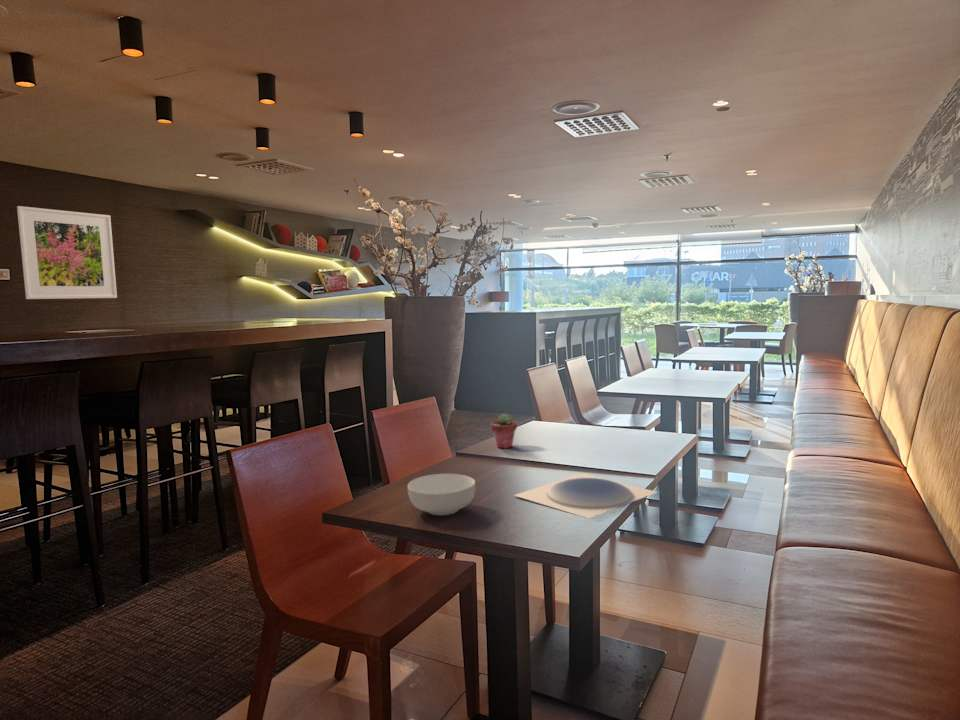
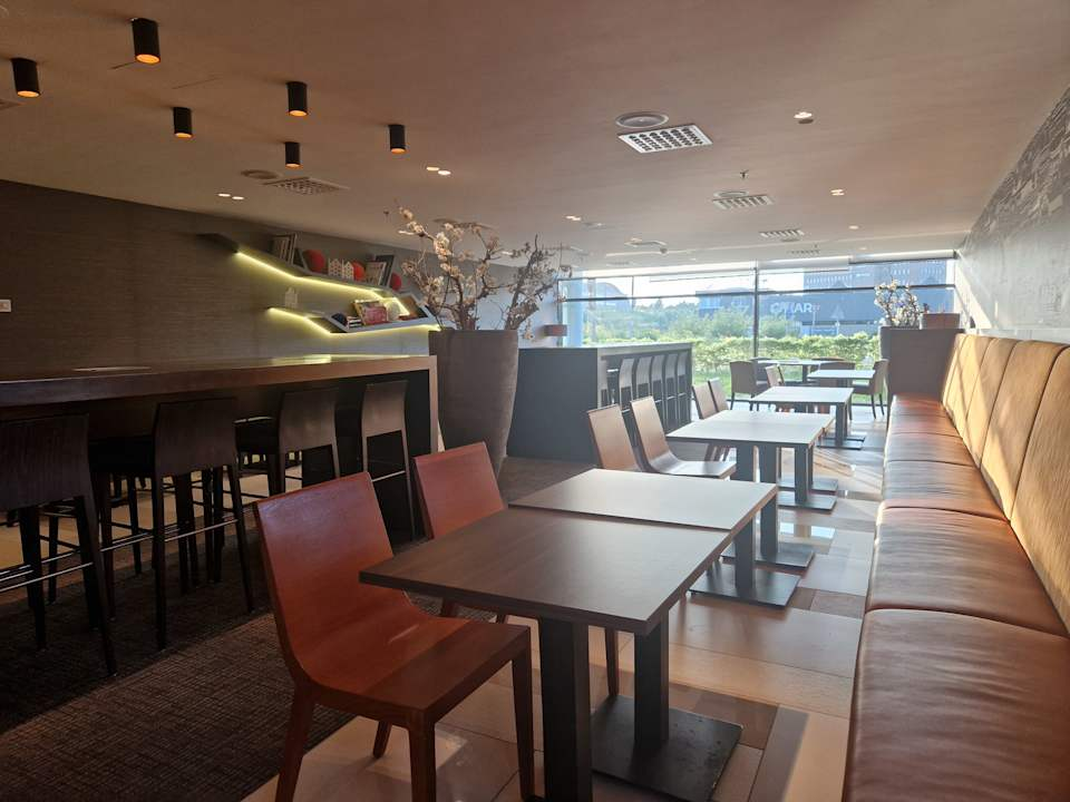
- plate [513,472,658,519]
- cereal bowl [407,473,477,516]
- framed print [16,205,118,300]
- potted succulent [490,412,518,449]
